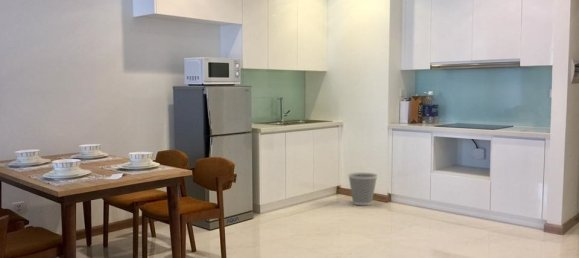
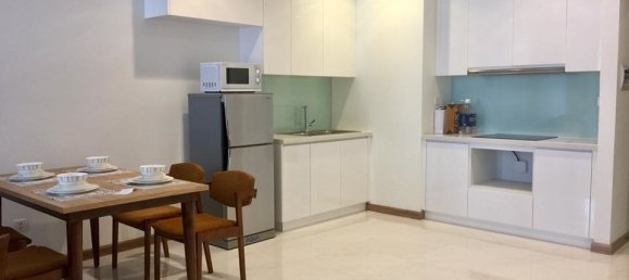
- wastebasket [347,172,379,206]
